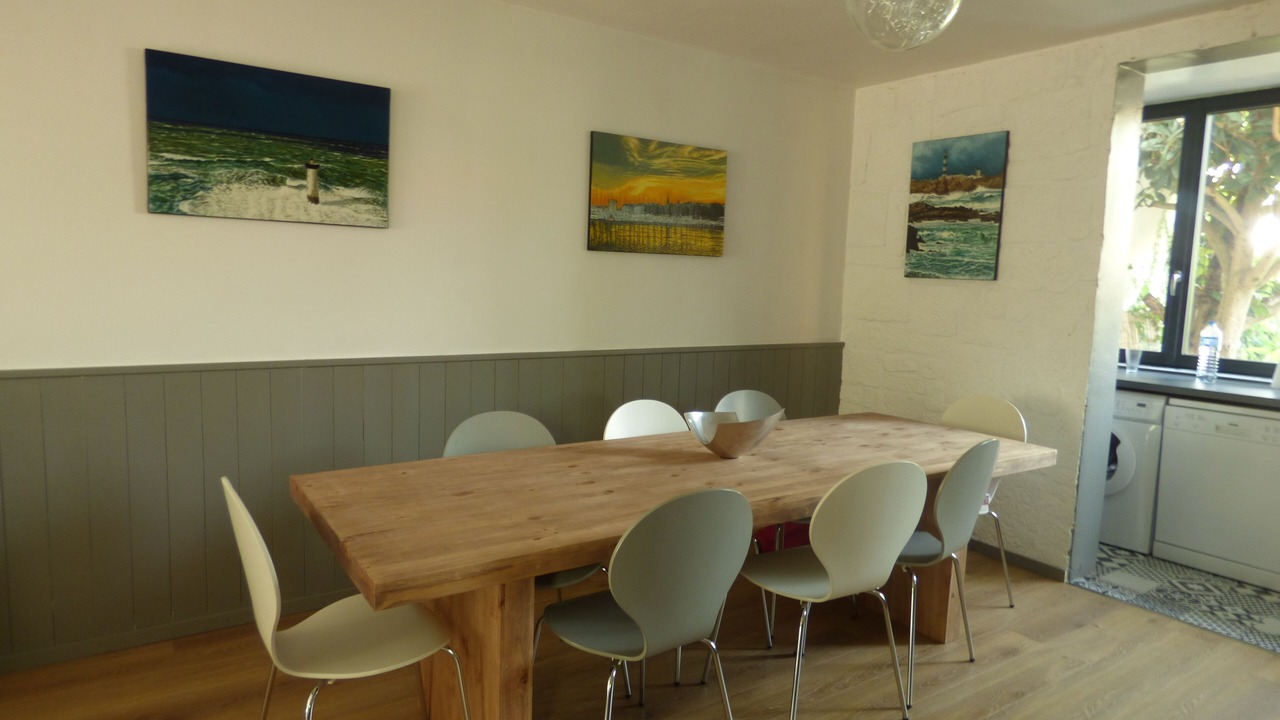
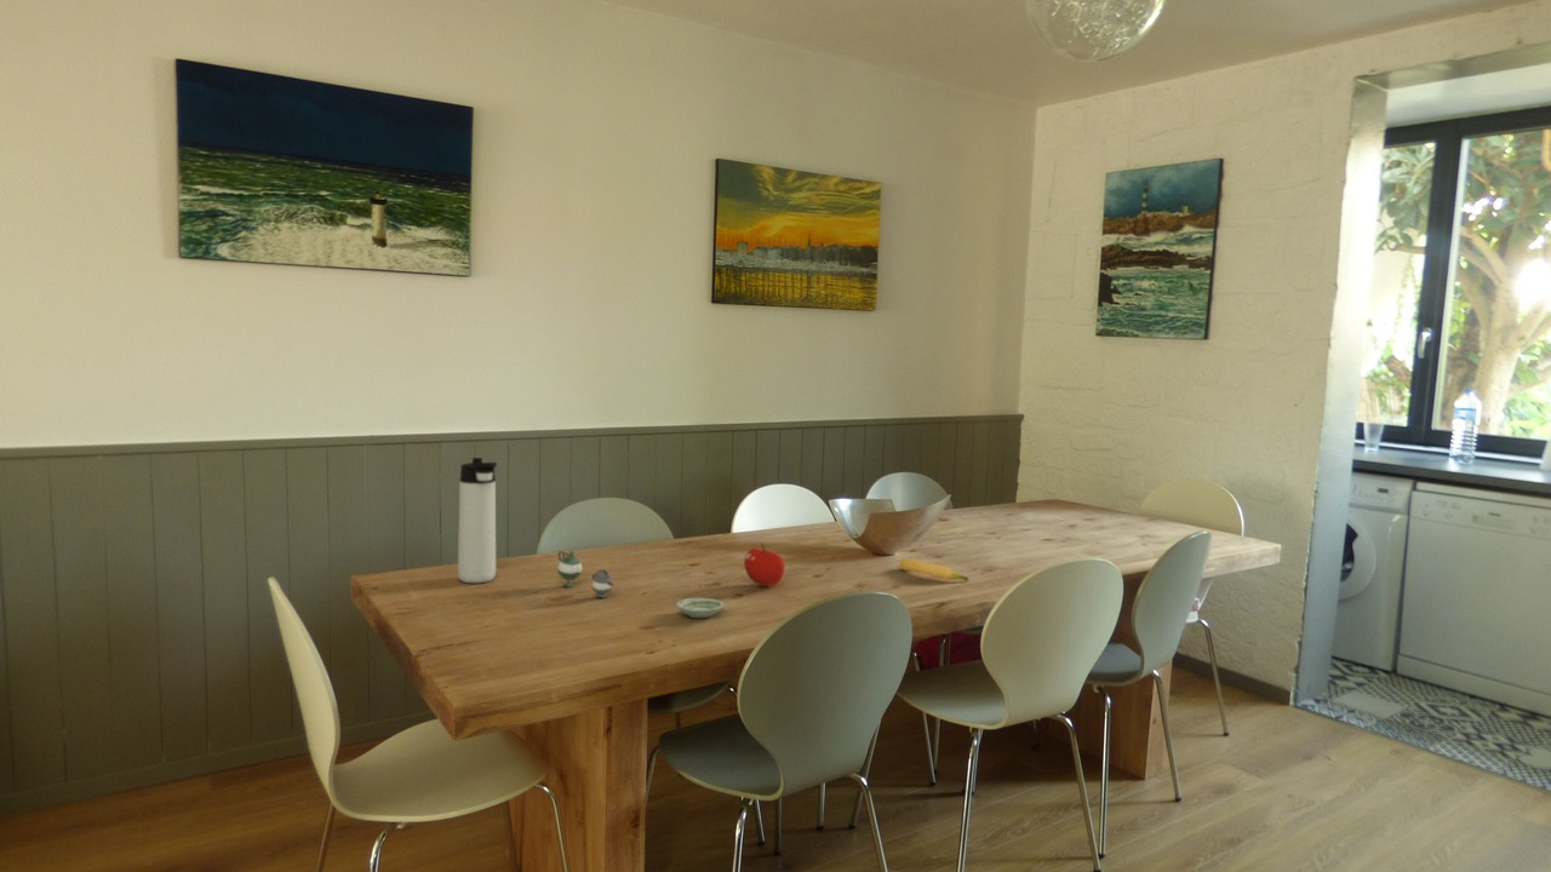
+ saucer [675,597,725,619]
+ banana [898,558,971,583]
+ teapot [556,550,614,598]
+ fruit [743,543,786,587]
+ thermos bottle [457,457,498,584]
